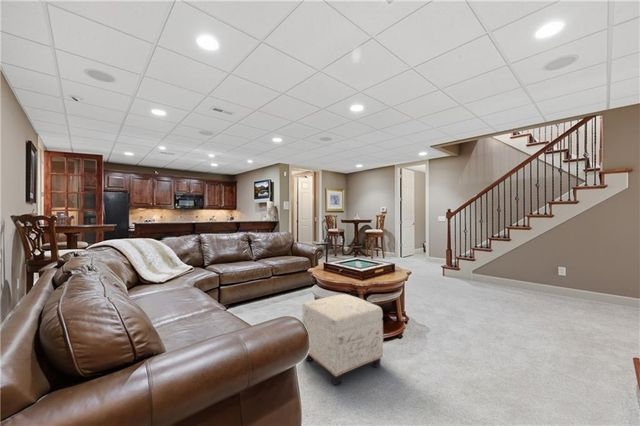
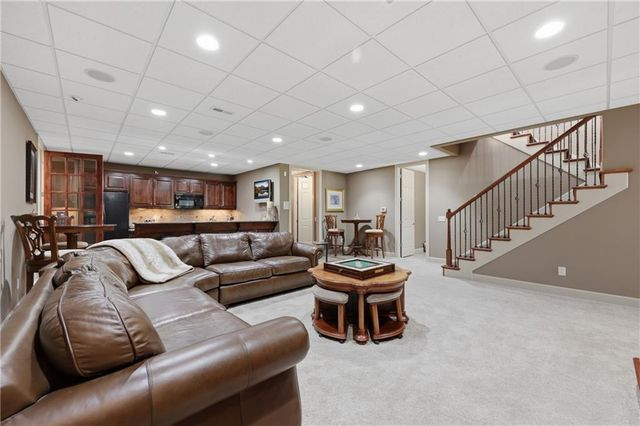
- ottoman [301,293,384,386]
